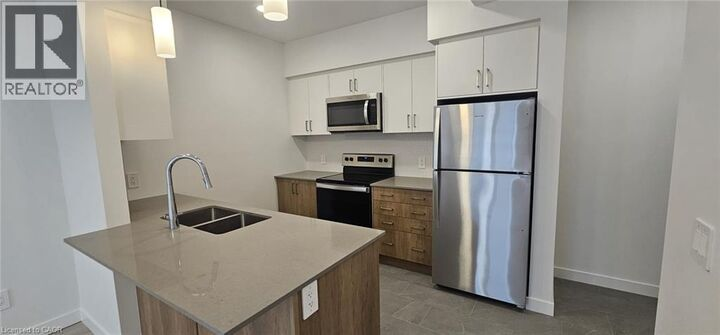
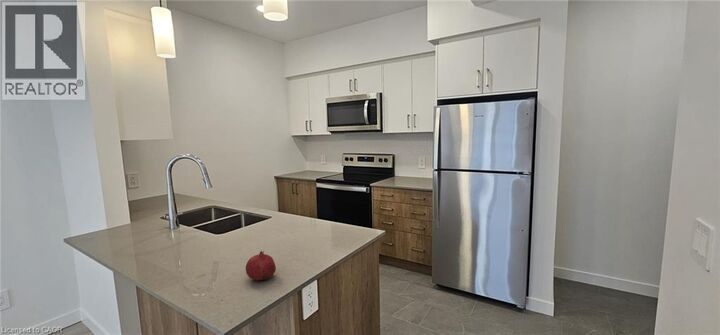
+ fruit [245,250,277,281]
